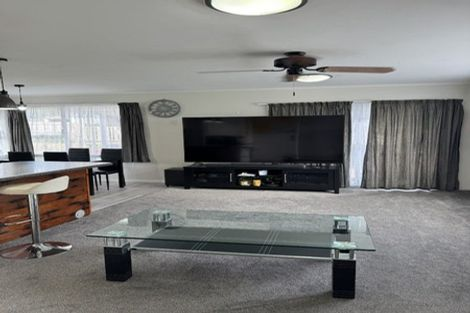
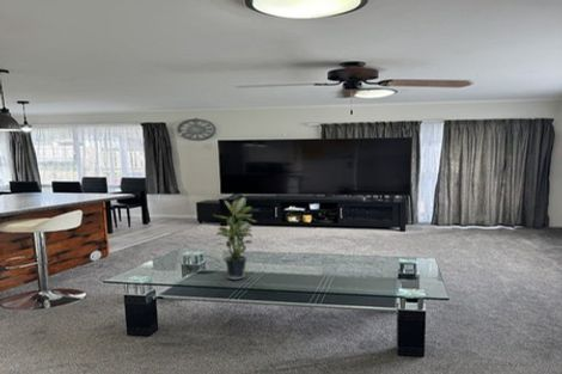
+ potted plant [212,196,258,281]
